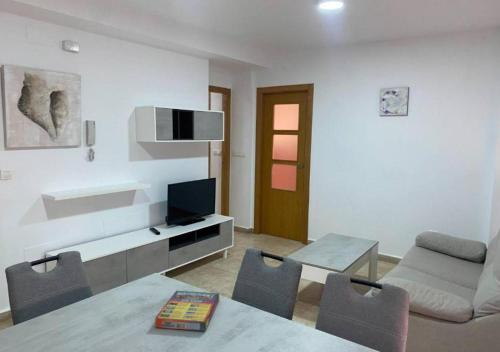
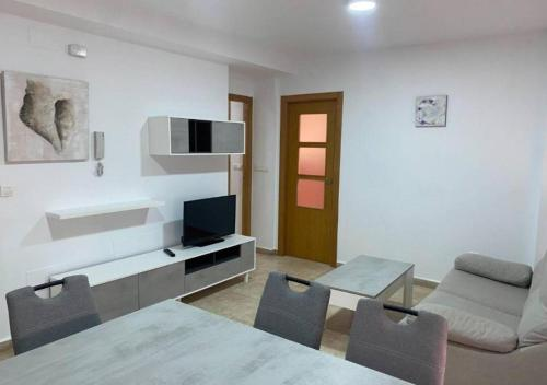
- game compilation box [154,290,220,332]
